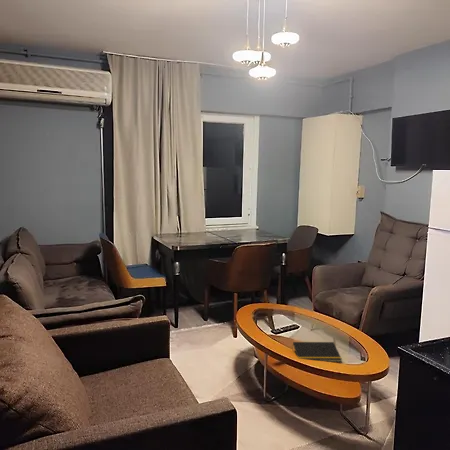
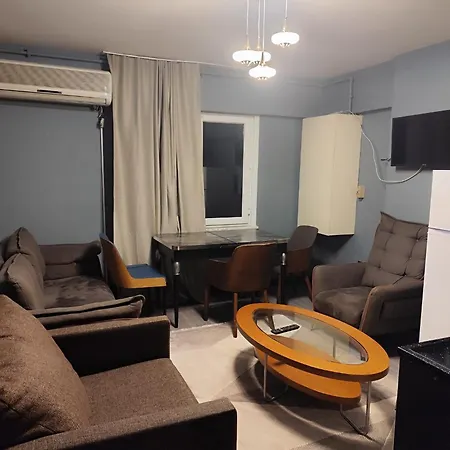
- notepad [291,341,343,363]
